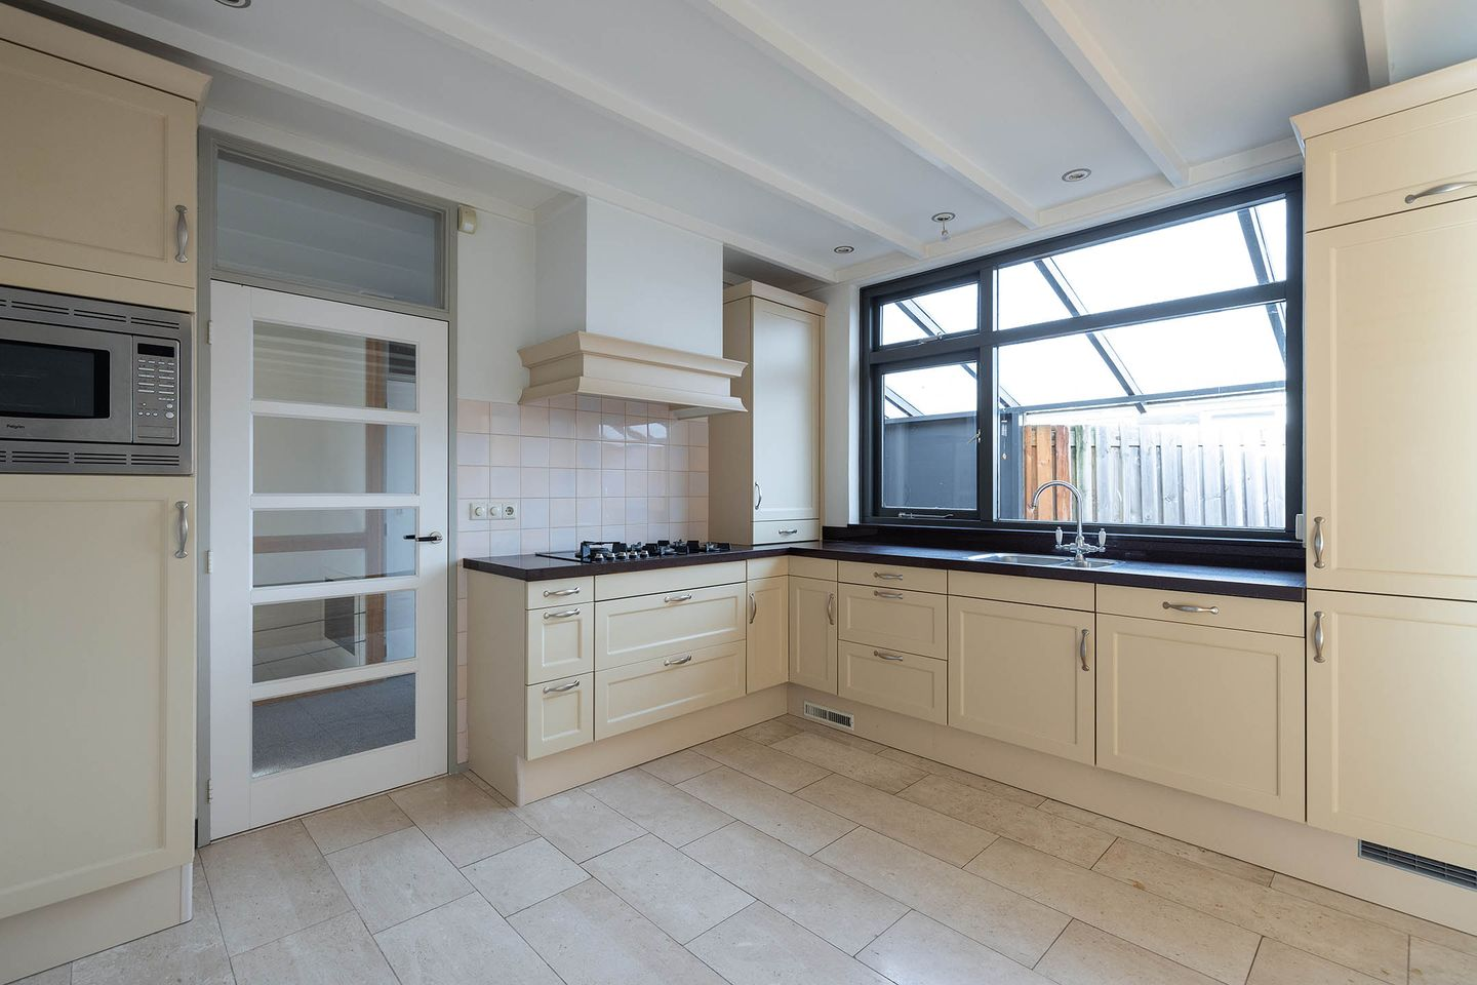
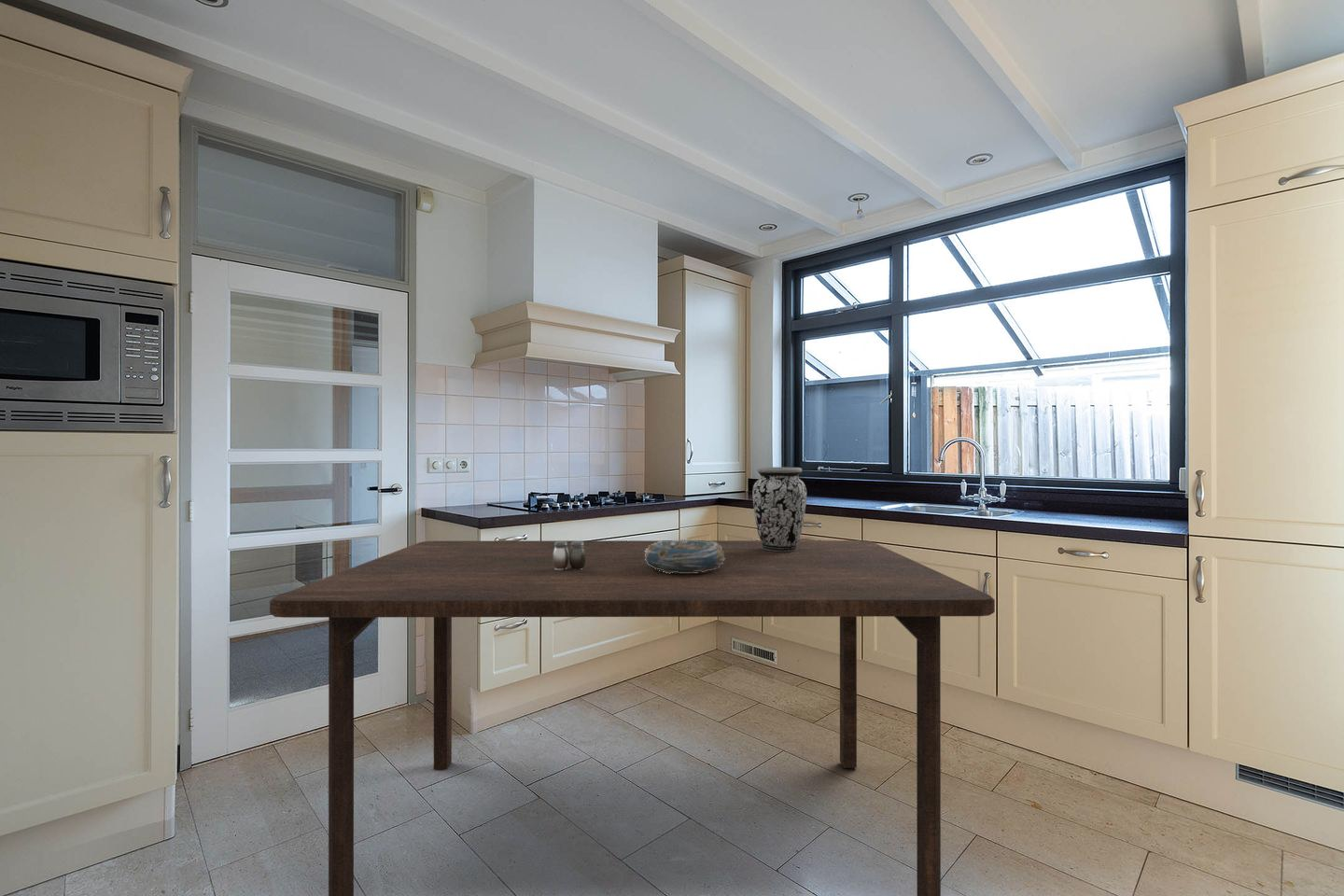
+ decorative bowl [645,539,725,574]
+ salt and pepper shaker [553,541,585,570]
+ dining table [269,539,996,896]
+ vase [751,467,807,552]
